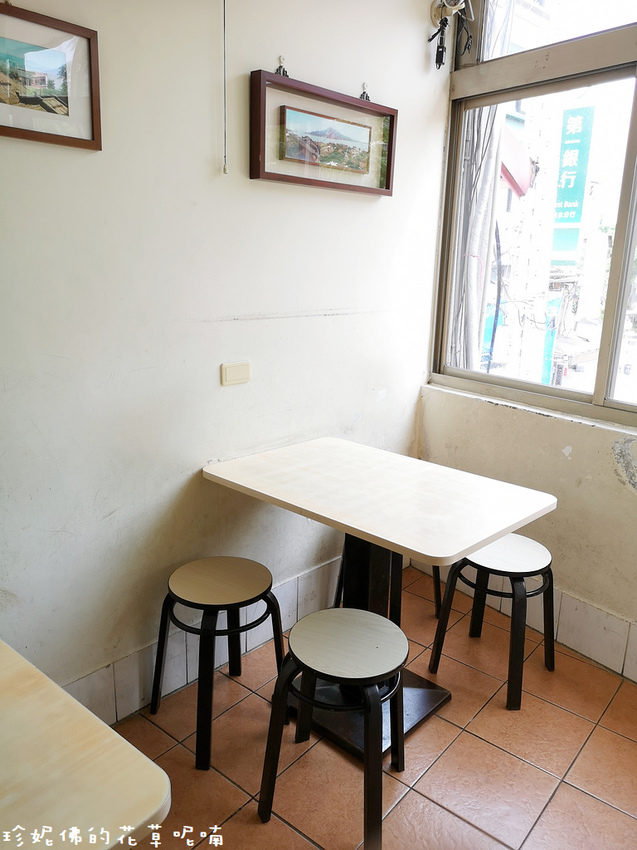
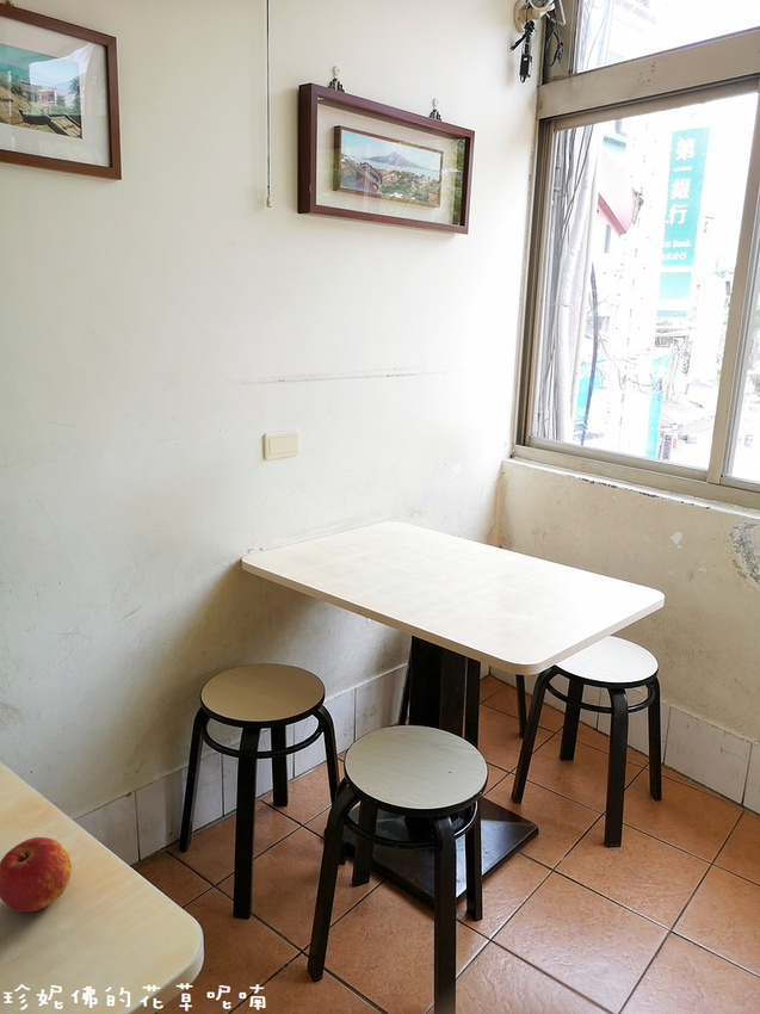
+ apple [0,836,73,913]
